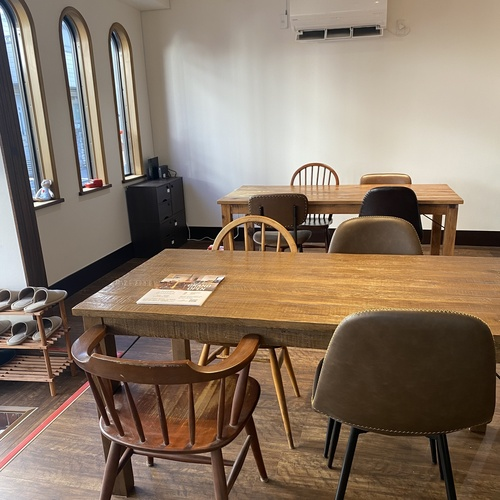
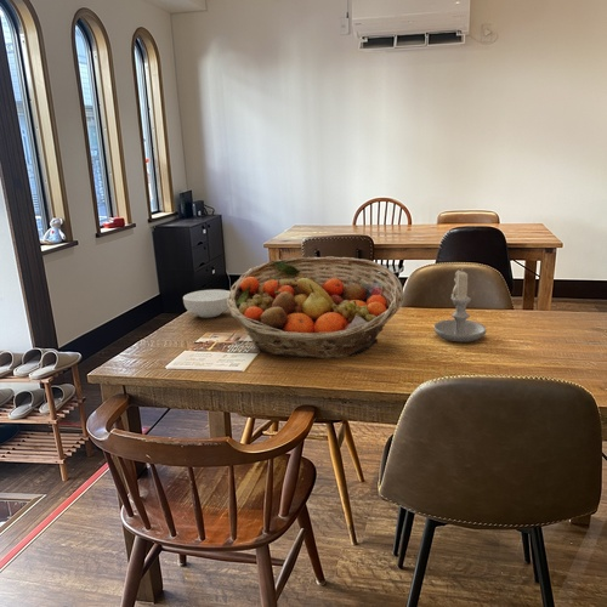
+ fruit basket [227,256,404,359]
+ cereal bowl [182,289,231,318]
+ candle [433,267,487,344]
